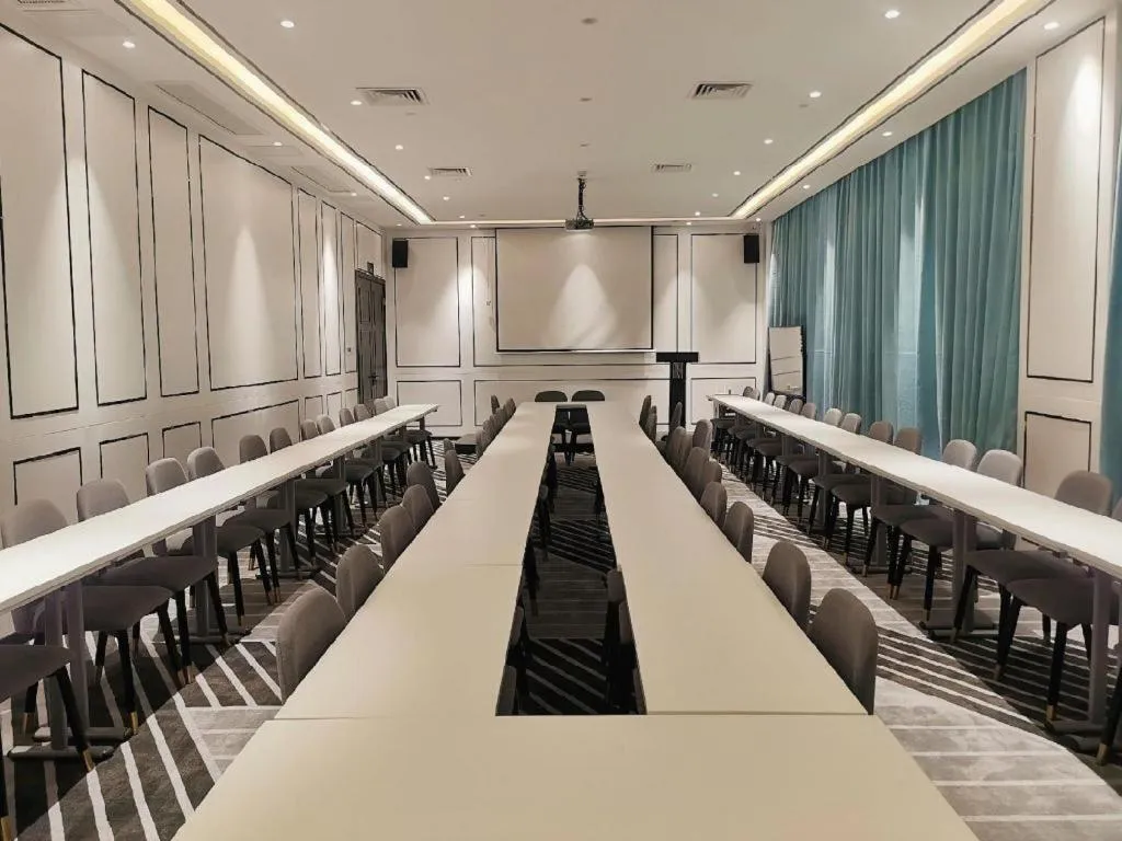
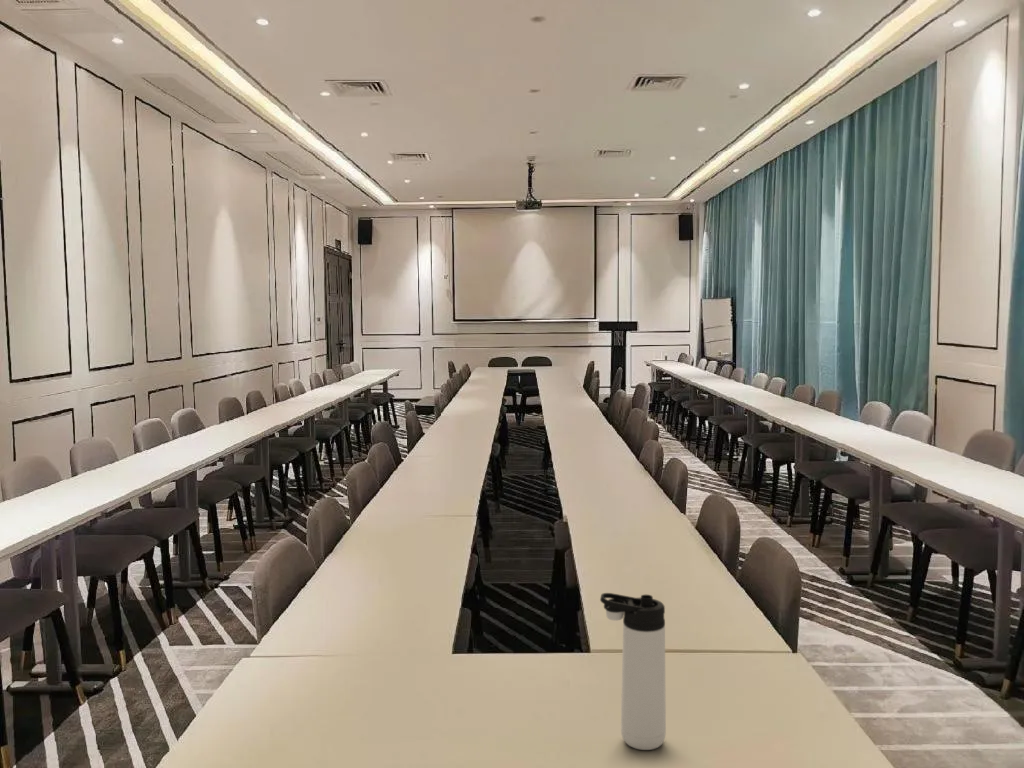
+ thermos bottle [599,592,667,751]
